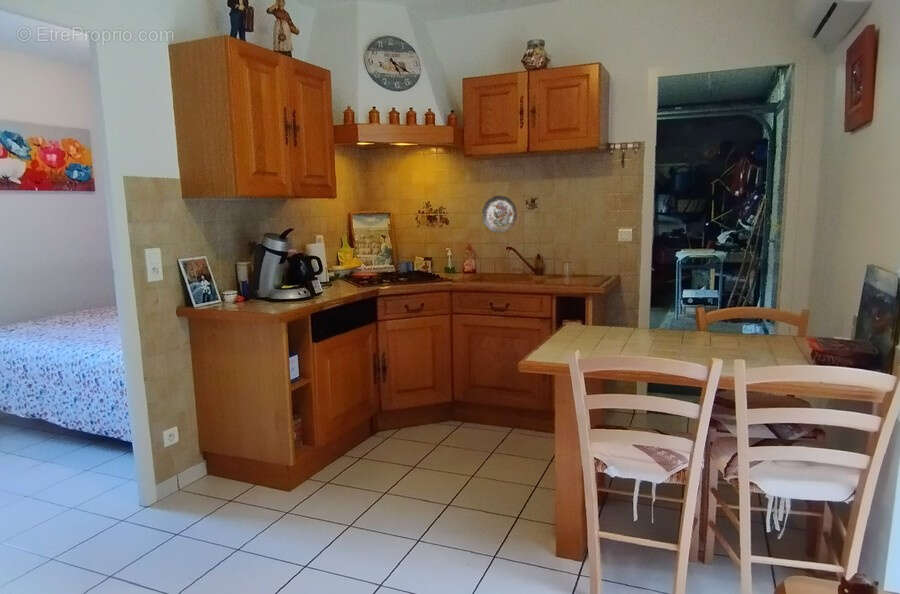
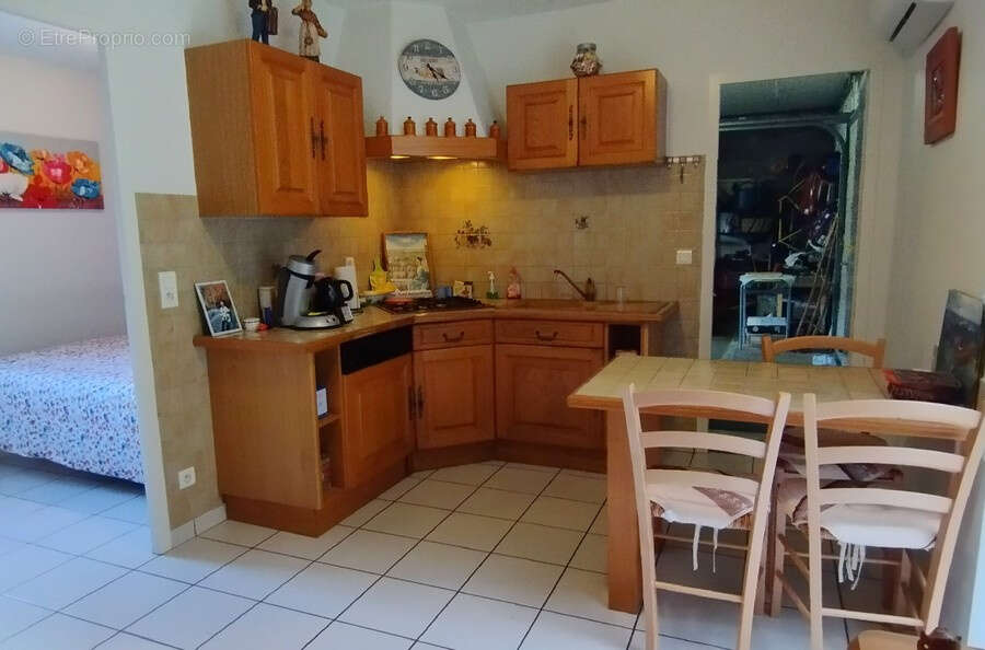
- decorative plate [481,195,518,234]
